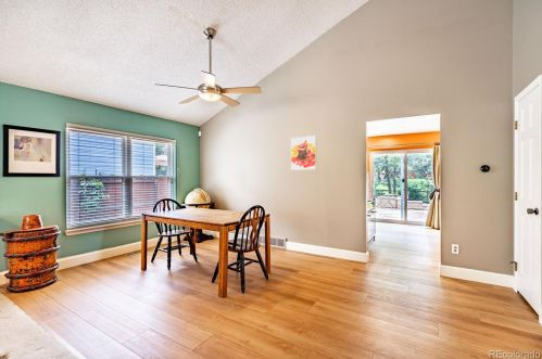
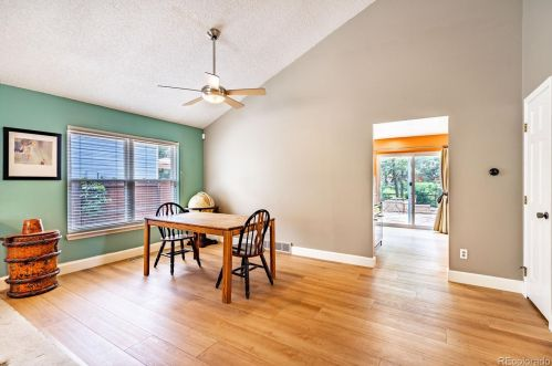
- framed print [290,134,317,171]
